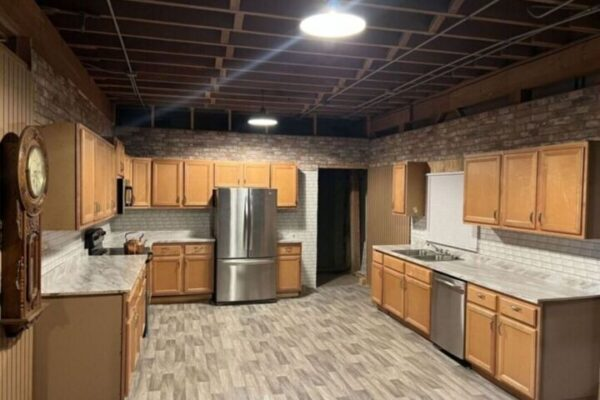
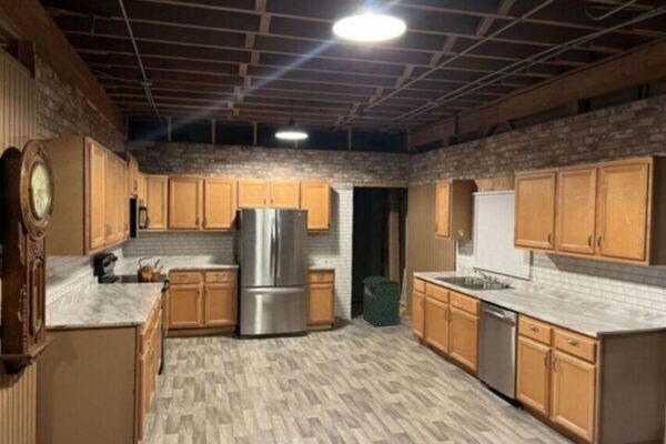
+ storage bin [361,275,404,327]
